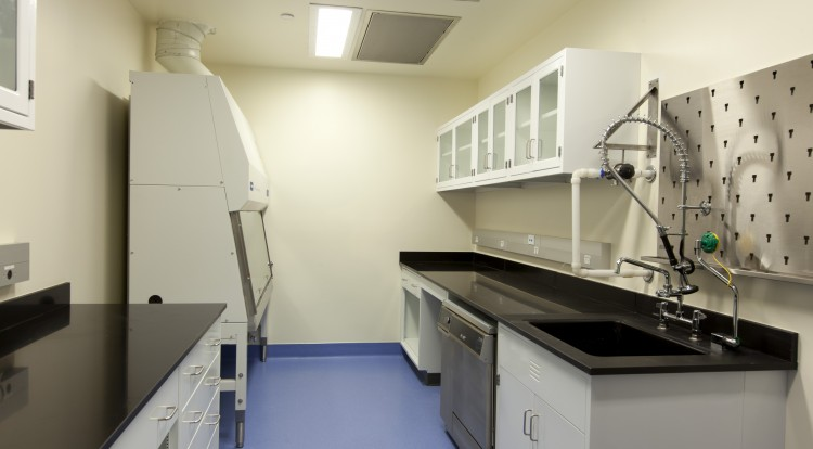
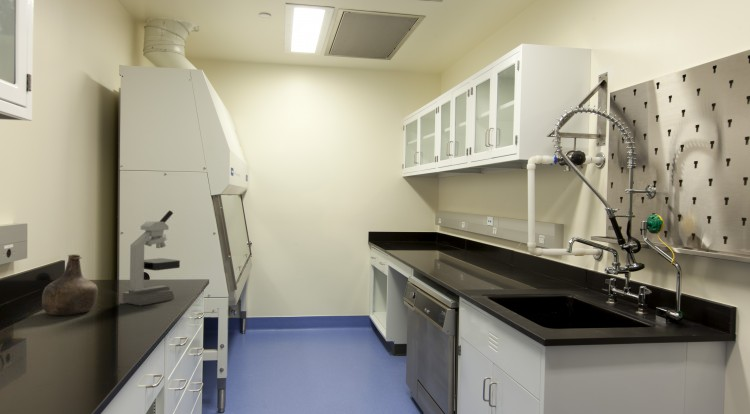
+ microscope [122,210,181,307]
+ bottle [41,254,99,316]
